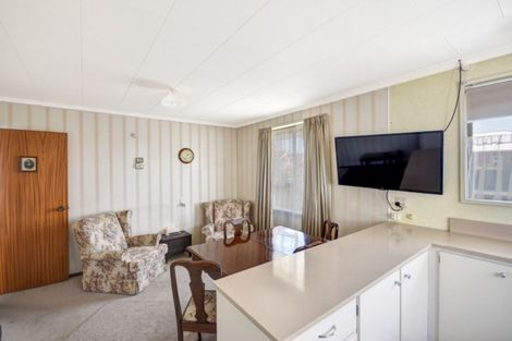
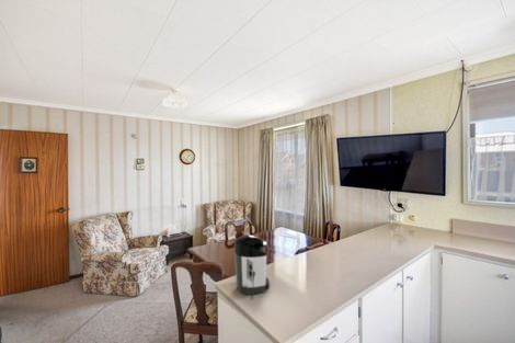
+ coffee maker [233,233,271,300]
